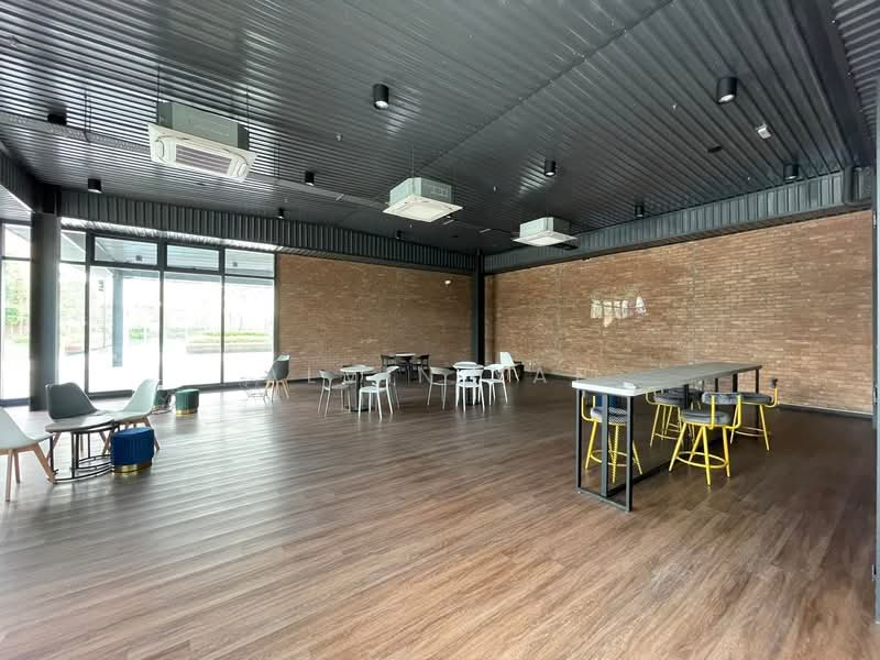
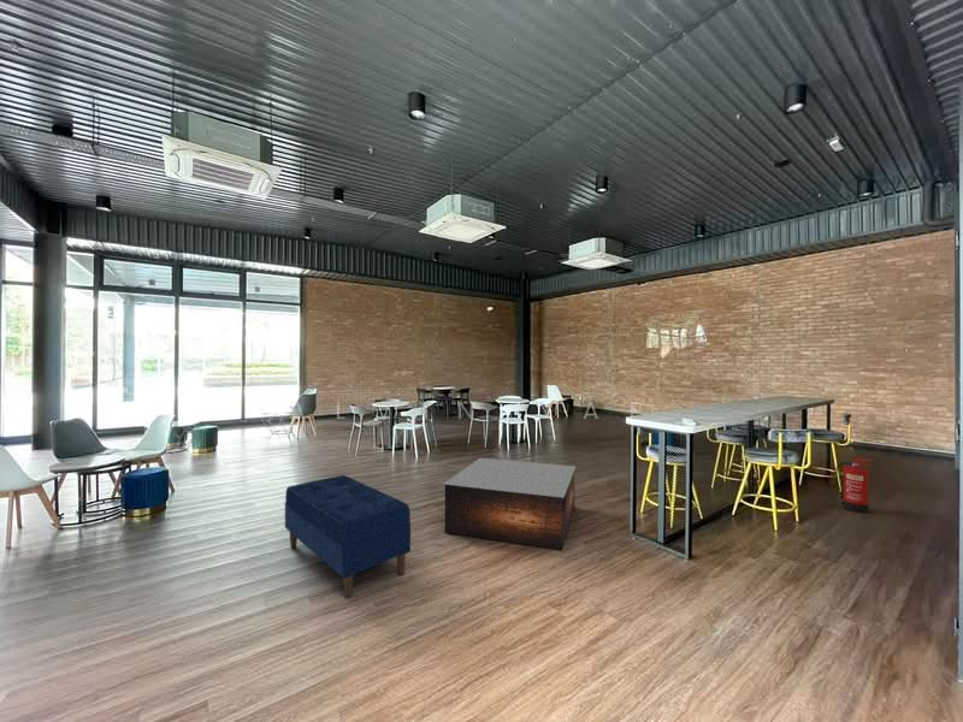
+ coffee table [443,457,577,552]
+ bench [284,474,412,600]
+ fire extinguisher [834,457,875,514]
